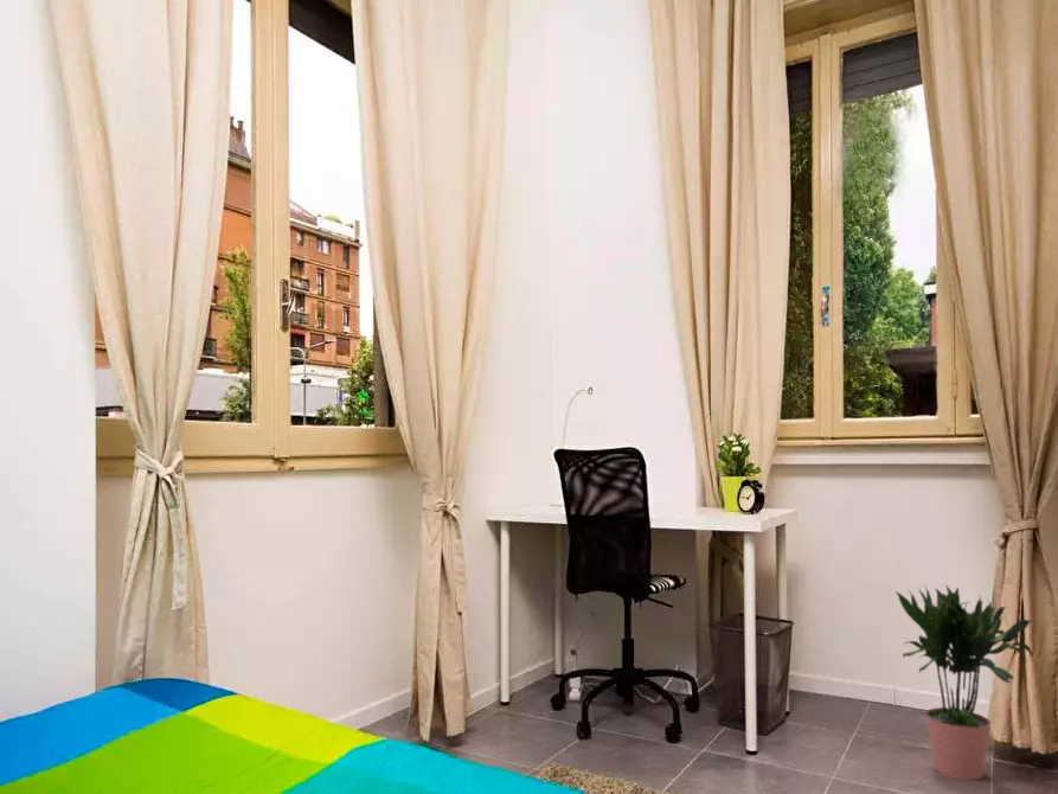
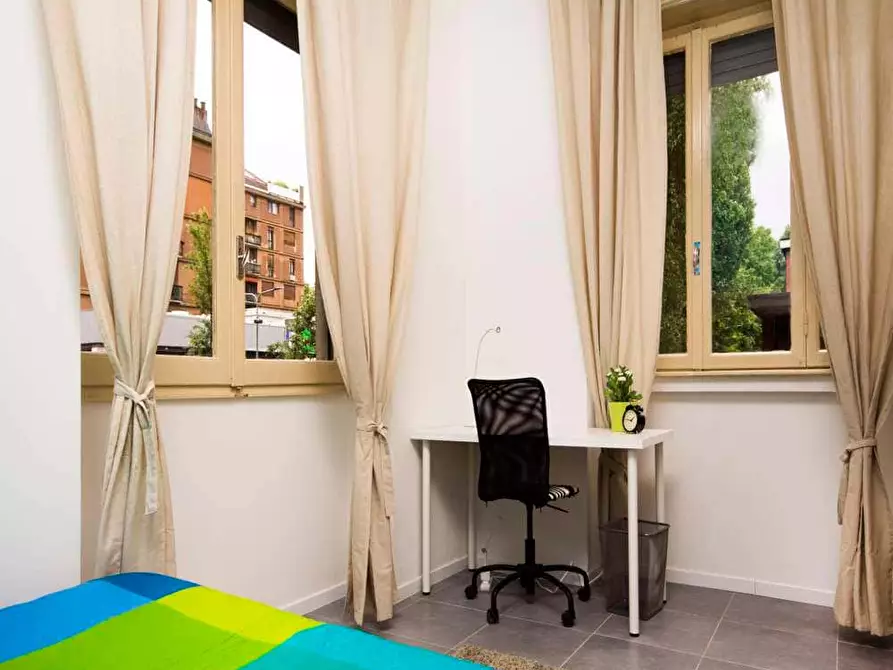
- potted plant [895,584,1037,781]
